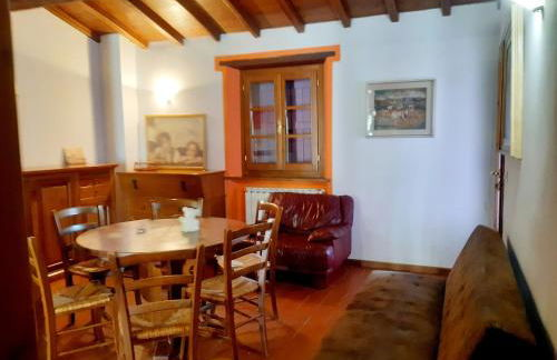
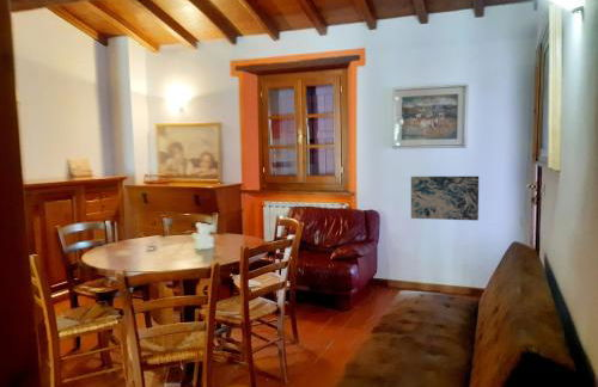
+ wall art [410,176,480,222]
